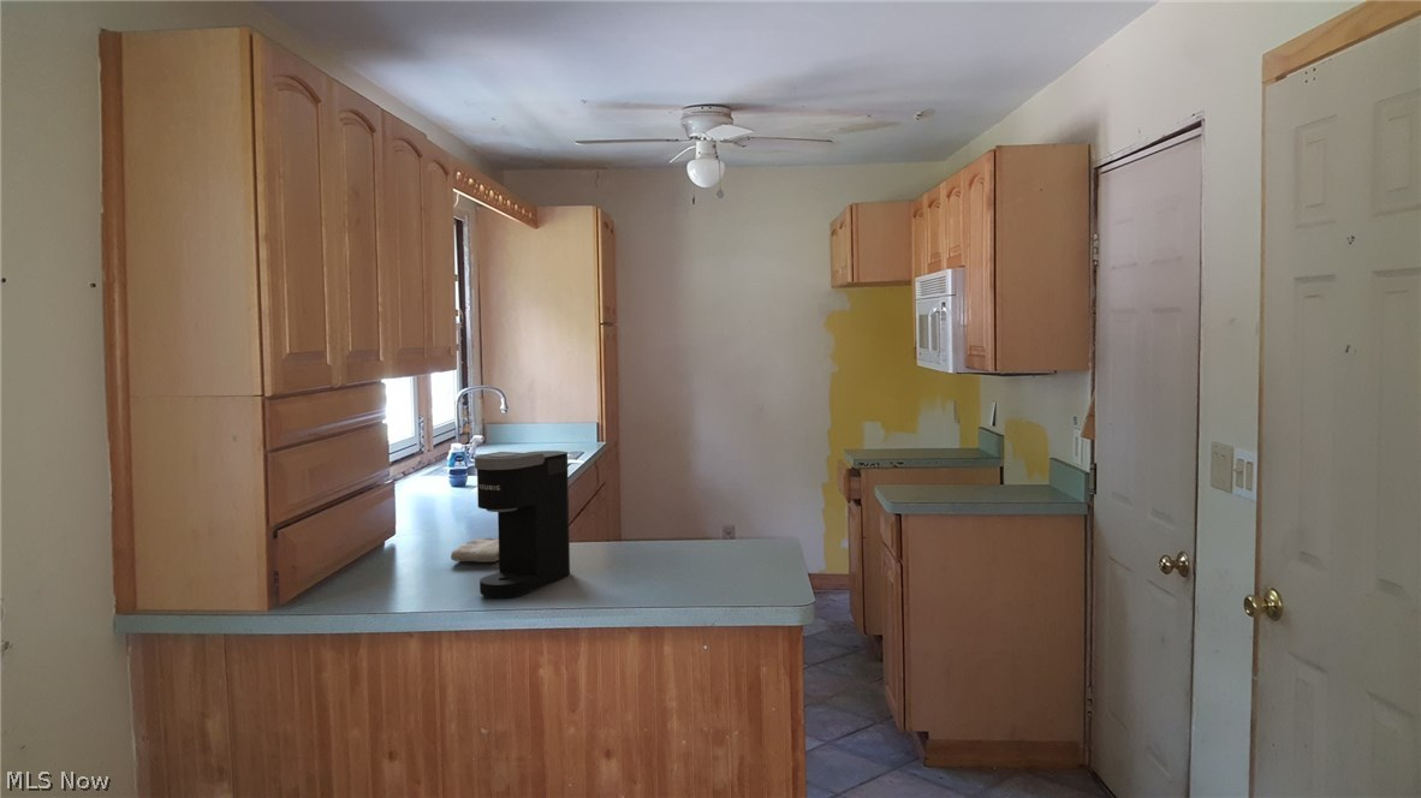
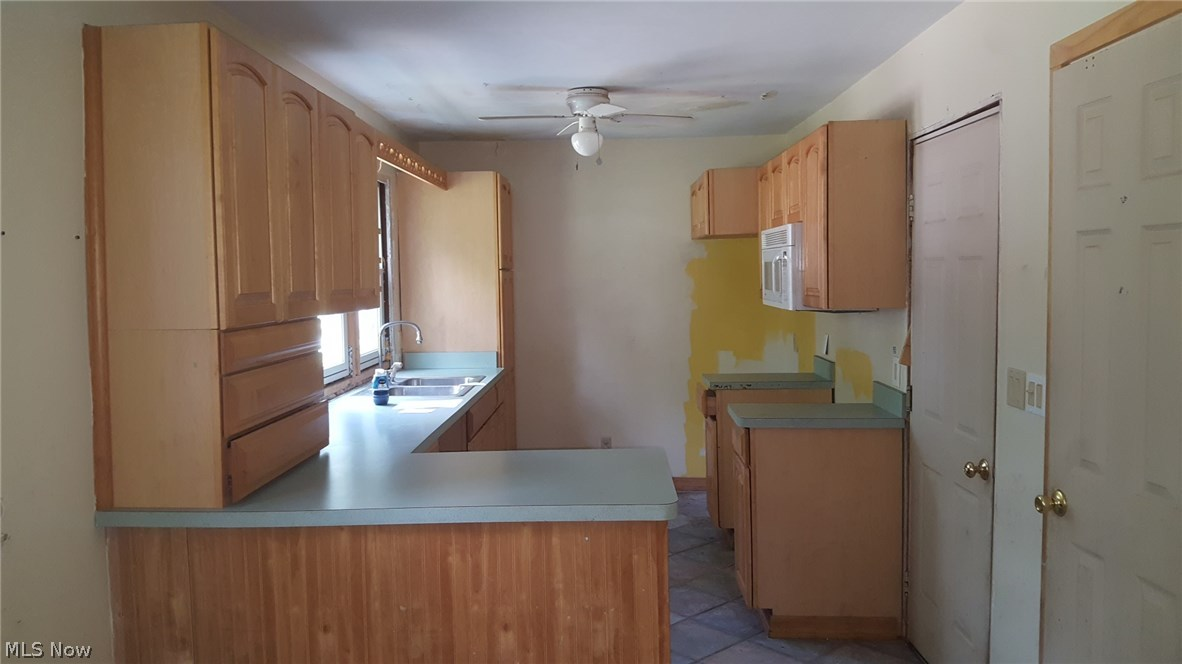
- washcloth [450,537,499,564]
- coffee maker [474,449,571,598]
